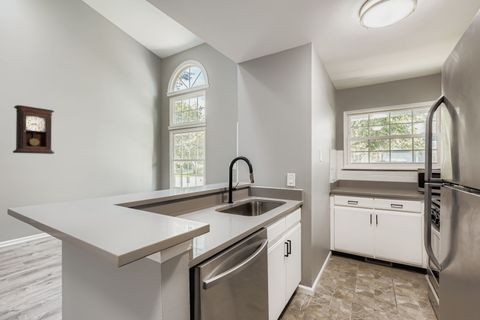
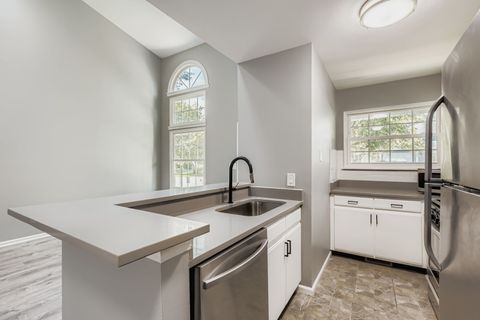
- pendulum clock [12,104,55,155]
